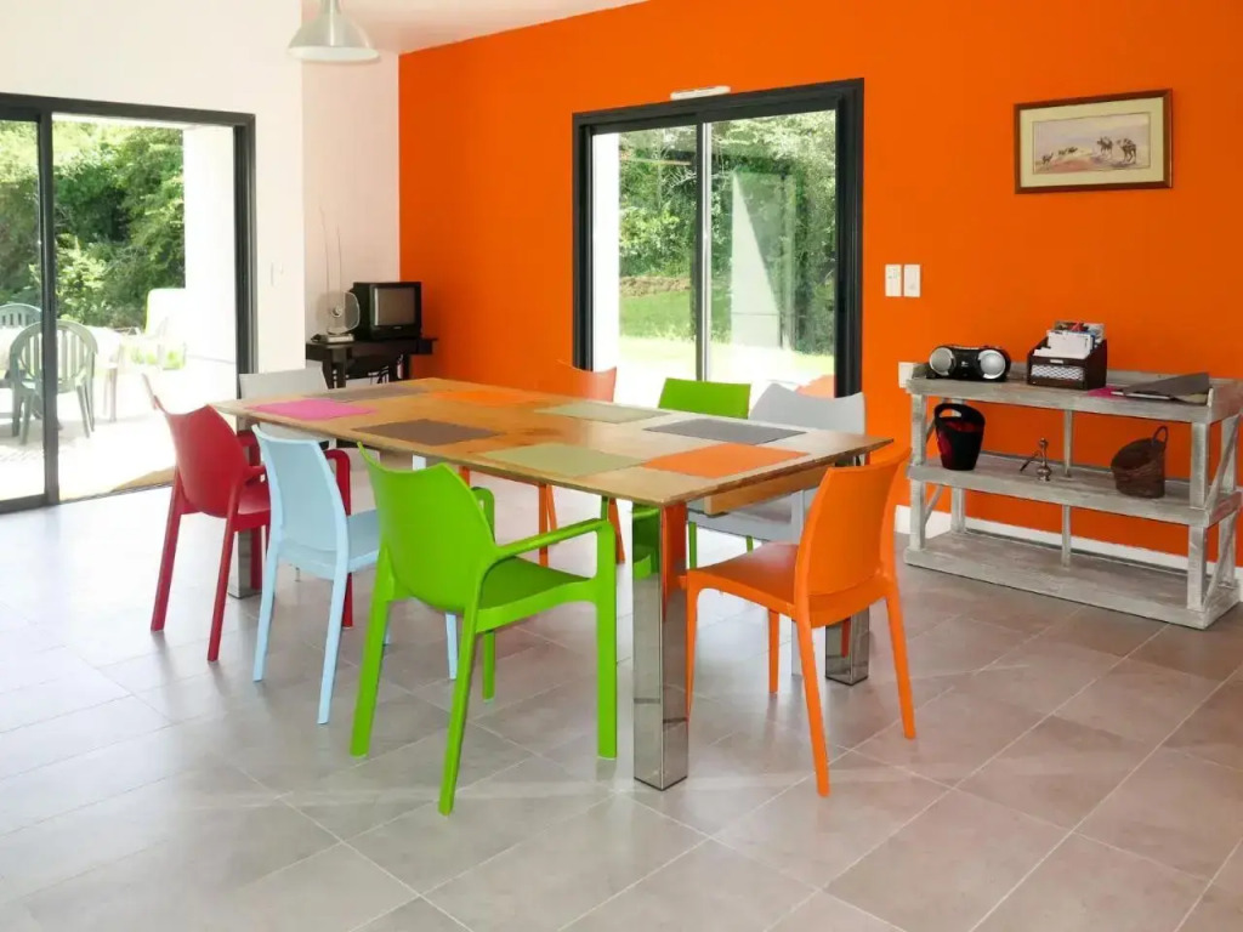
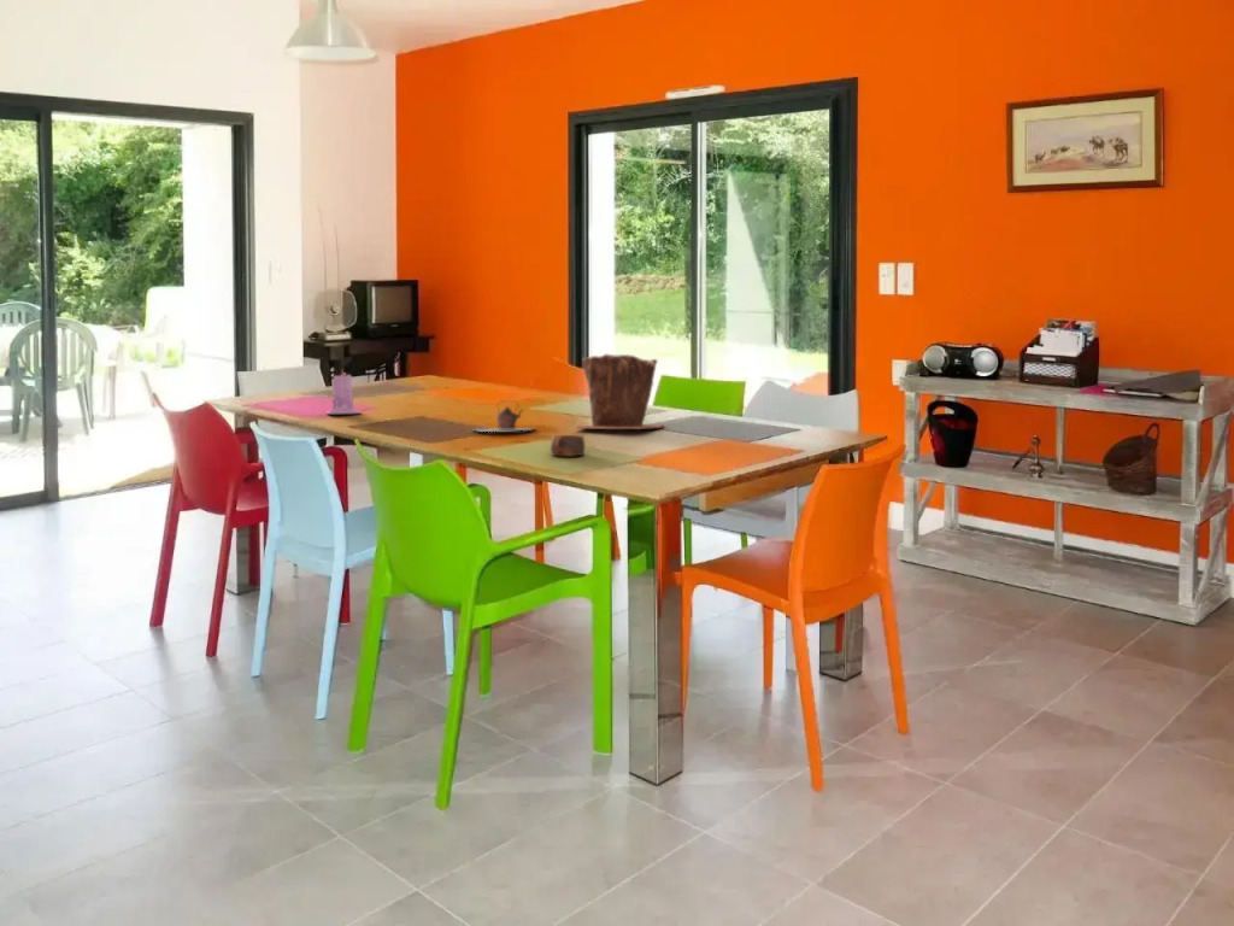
+ candle [325,368,363,415]
+ plant pot [574,353,666,430]
+ teapot [472,399,536,433]
+ cup [550,434,587,457]
